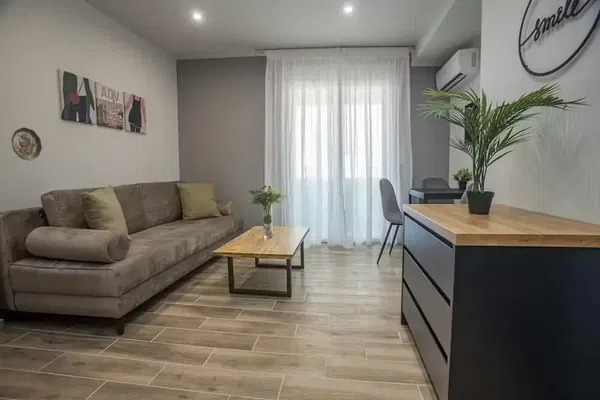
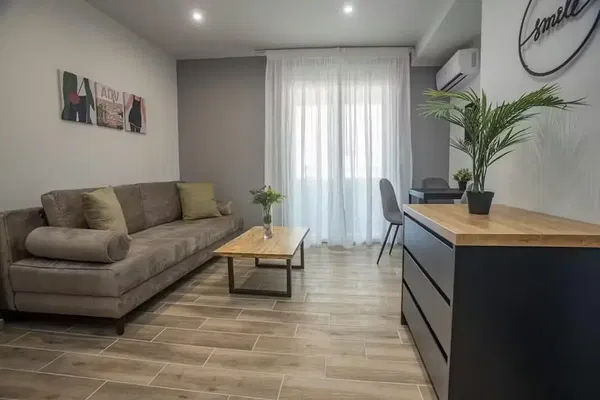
- decorative plate [11,126,43,161]
